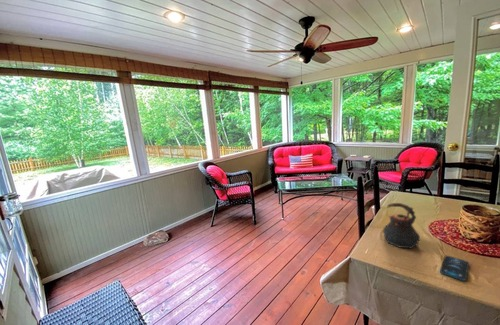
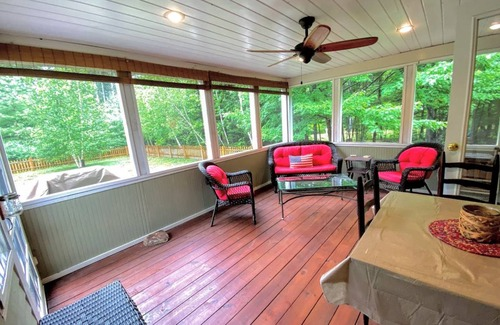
- teapot [382,202,421,249]
- smartphone [439,255,470,282]
